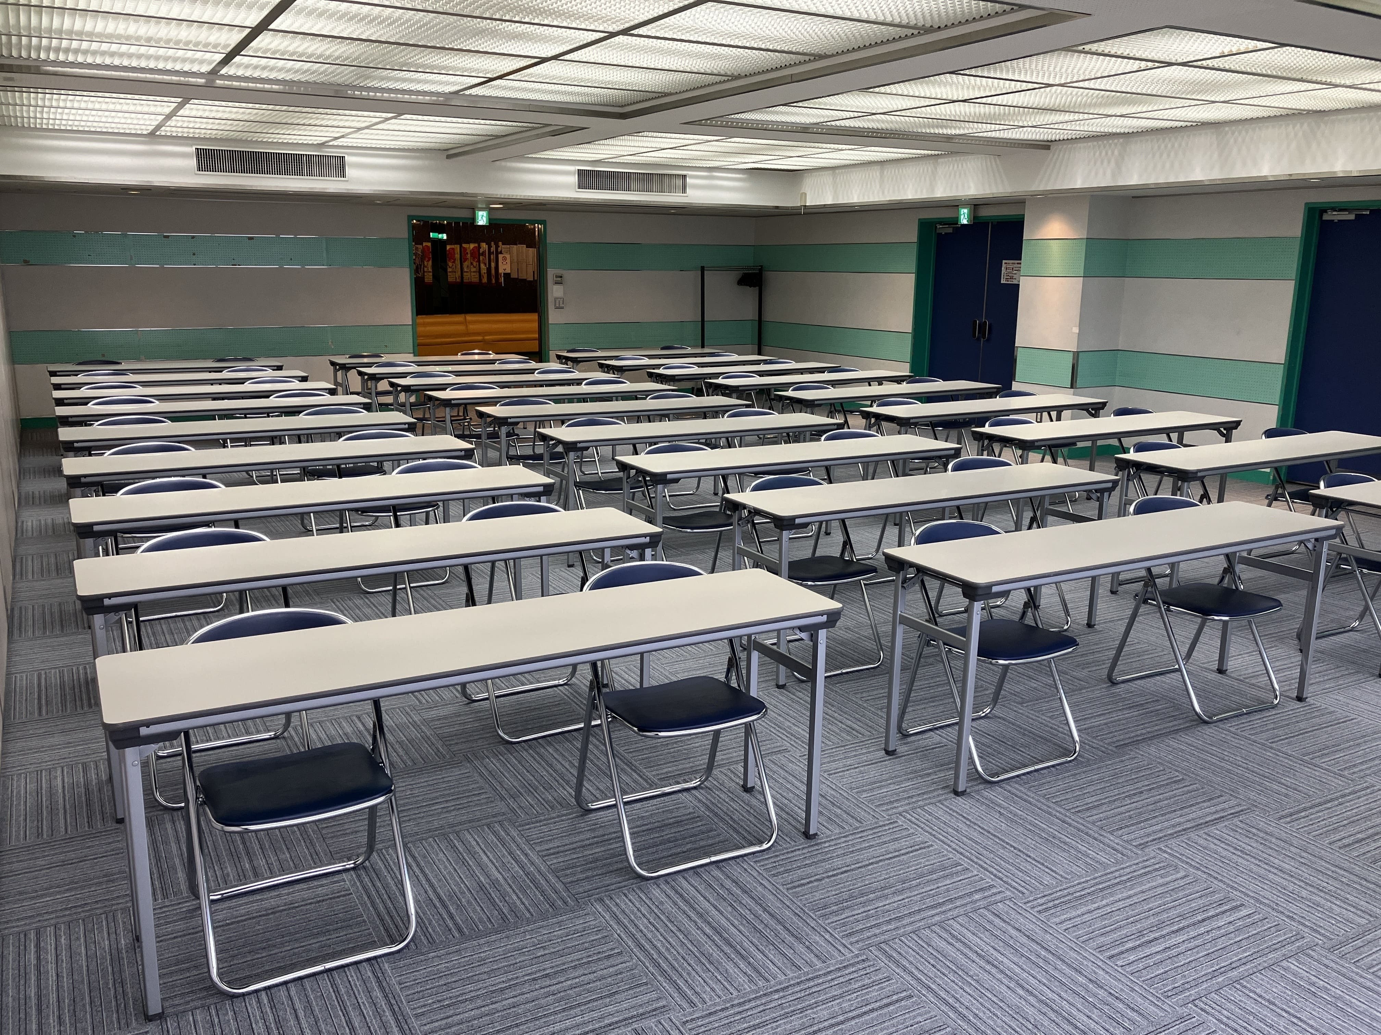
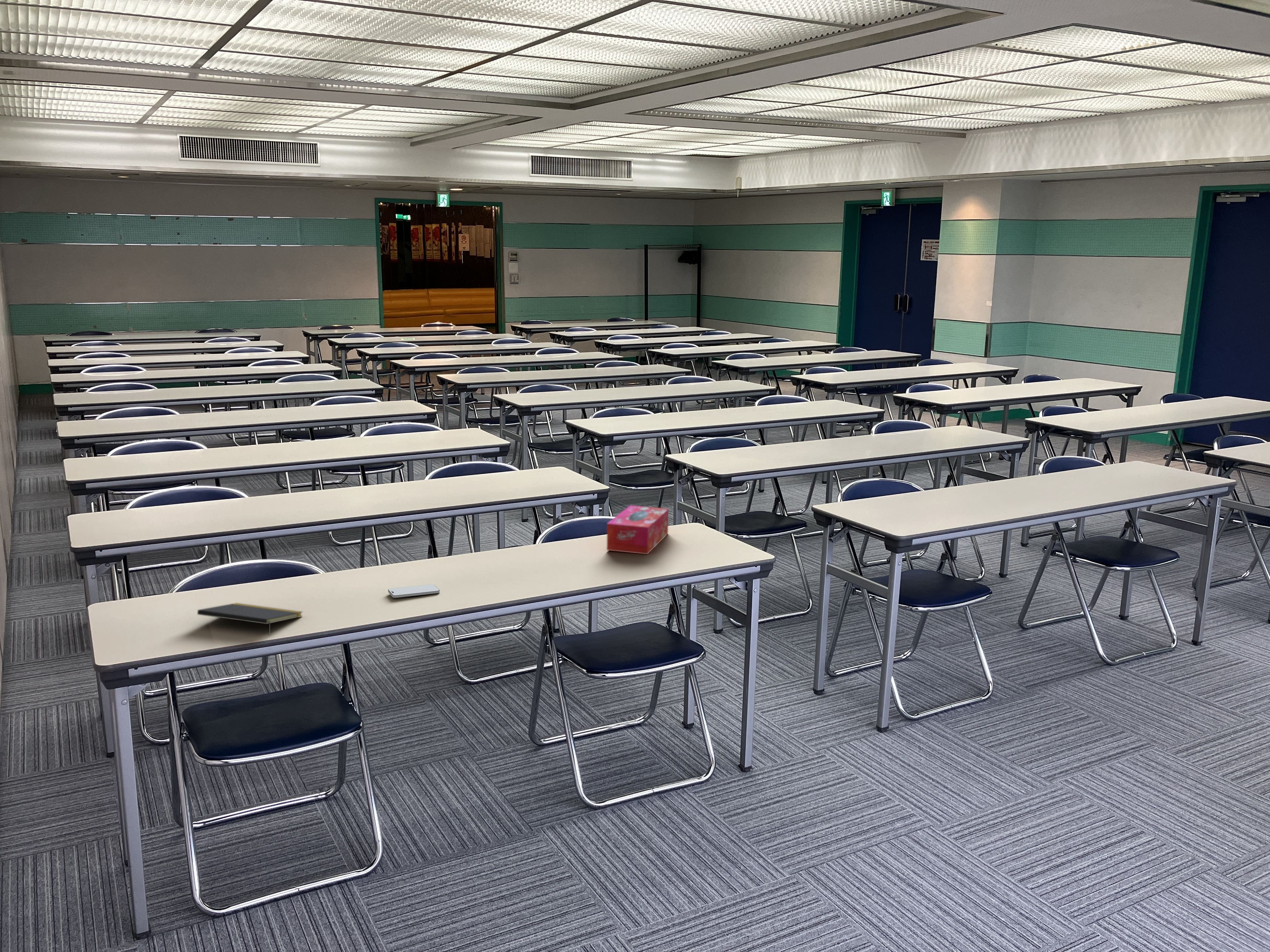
+ notepad [197,603,303,635]
+ tissue box [606,505,669,555]
+ smartphone [388,584,440,598]
